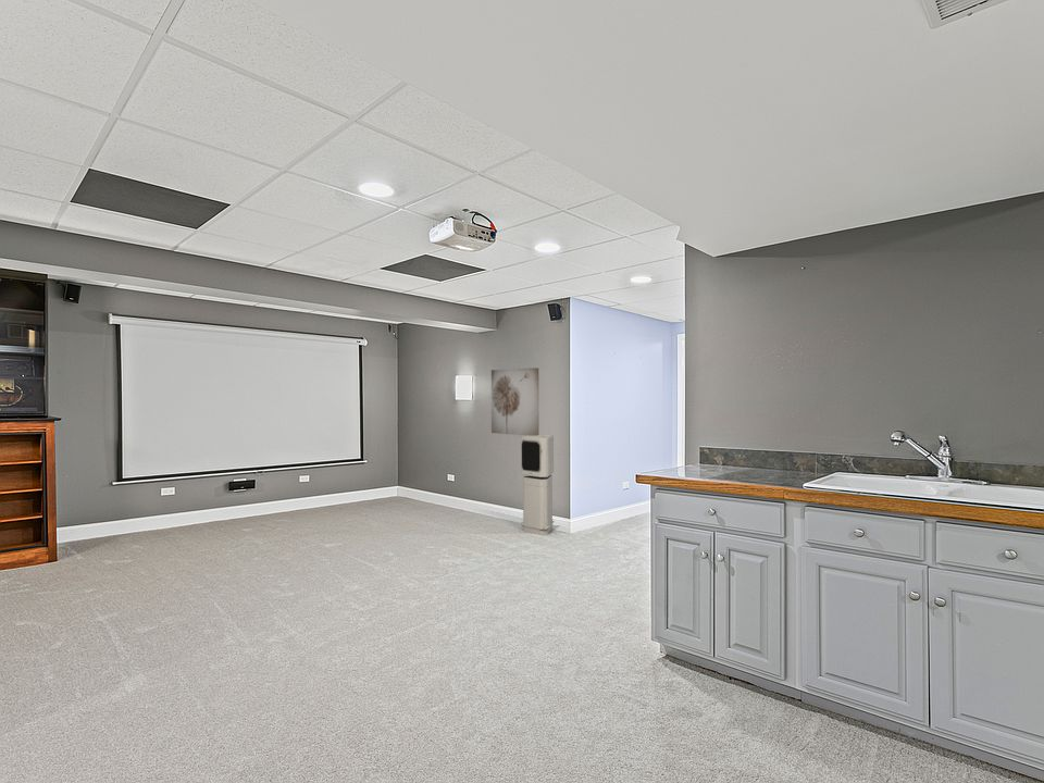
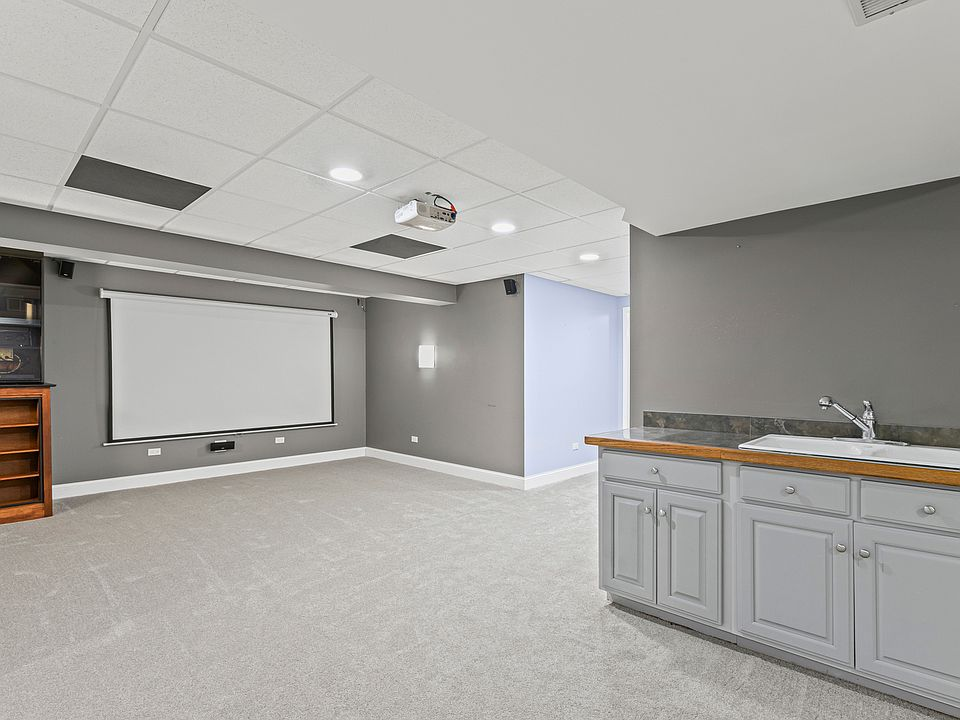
- air purifier [520,434,555,536]
- wall art [490,366,540,436]
